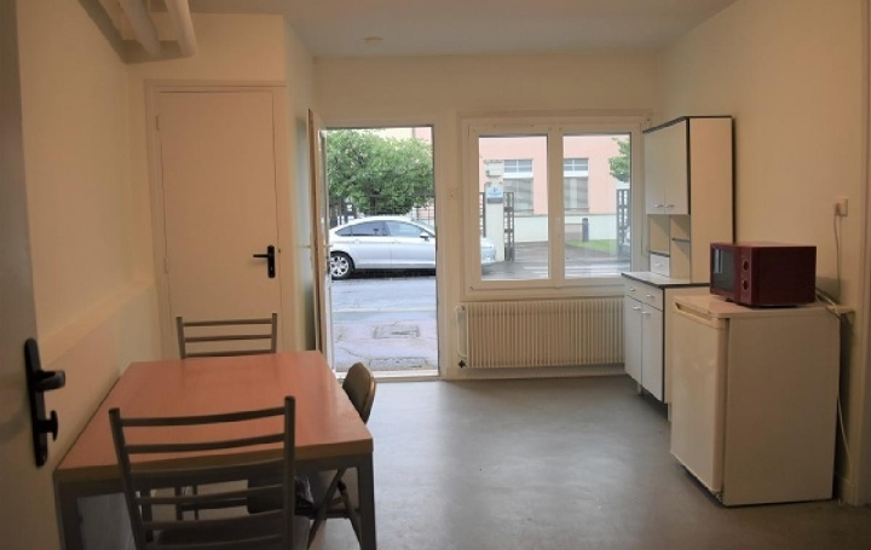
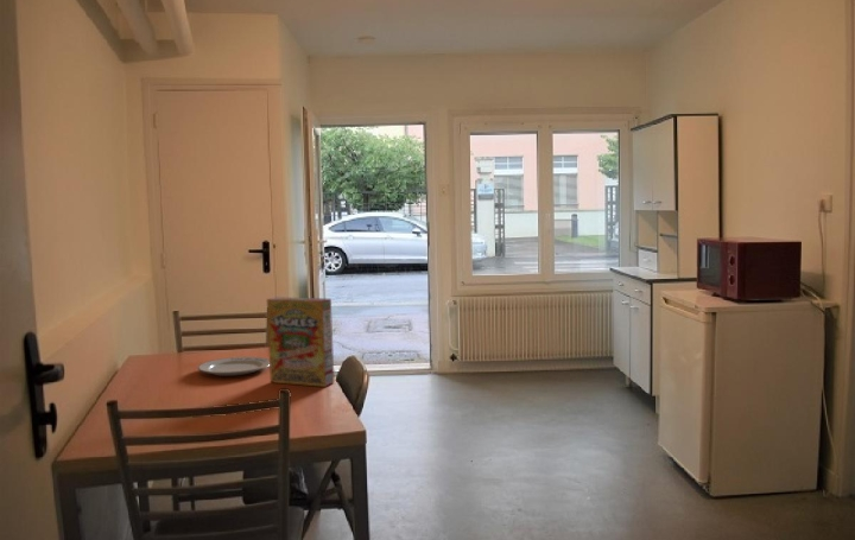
+ chinaware [197,356,270,377]
+ cereal box [266,296,335,388]
